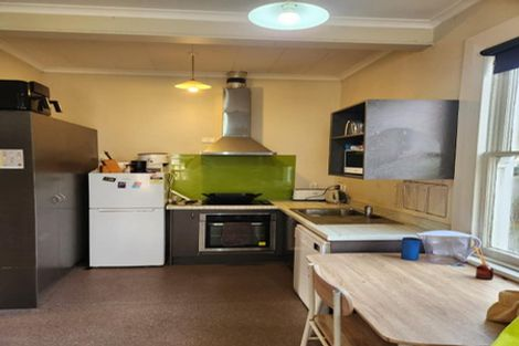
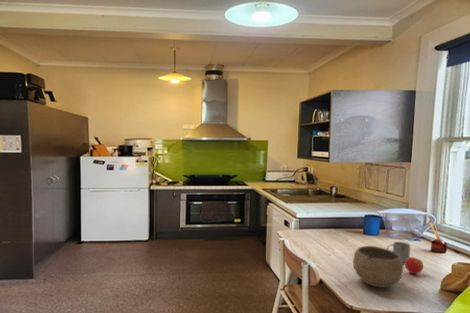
+ bowl [352,245,405,289]
+ mug [386,241,411,264]
+ fruit [404,256,424,275]
